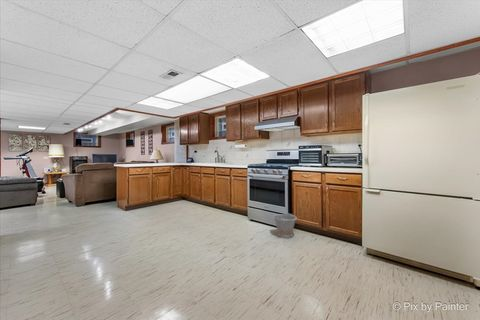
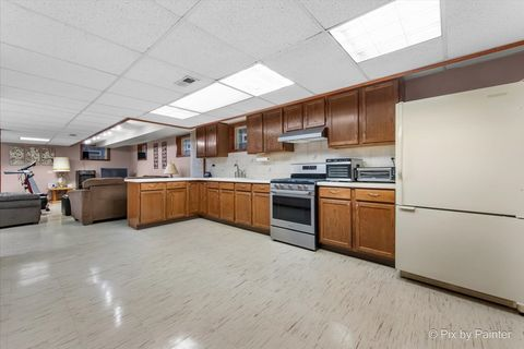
- bucket [272,211,298,239]
